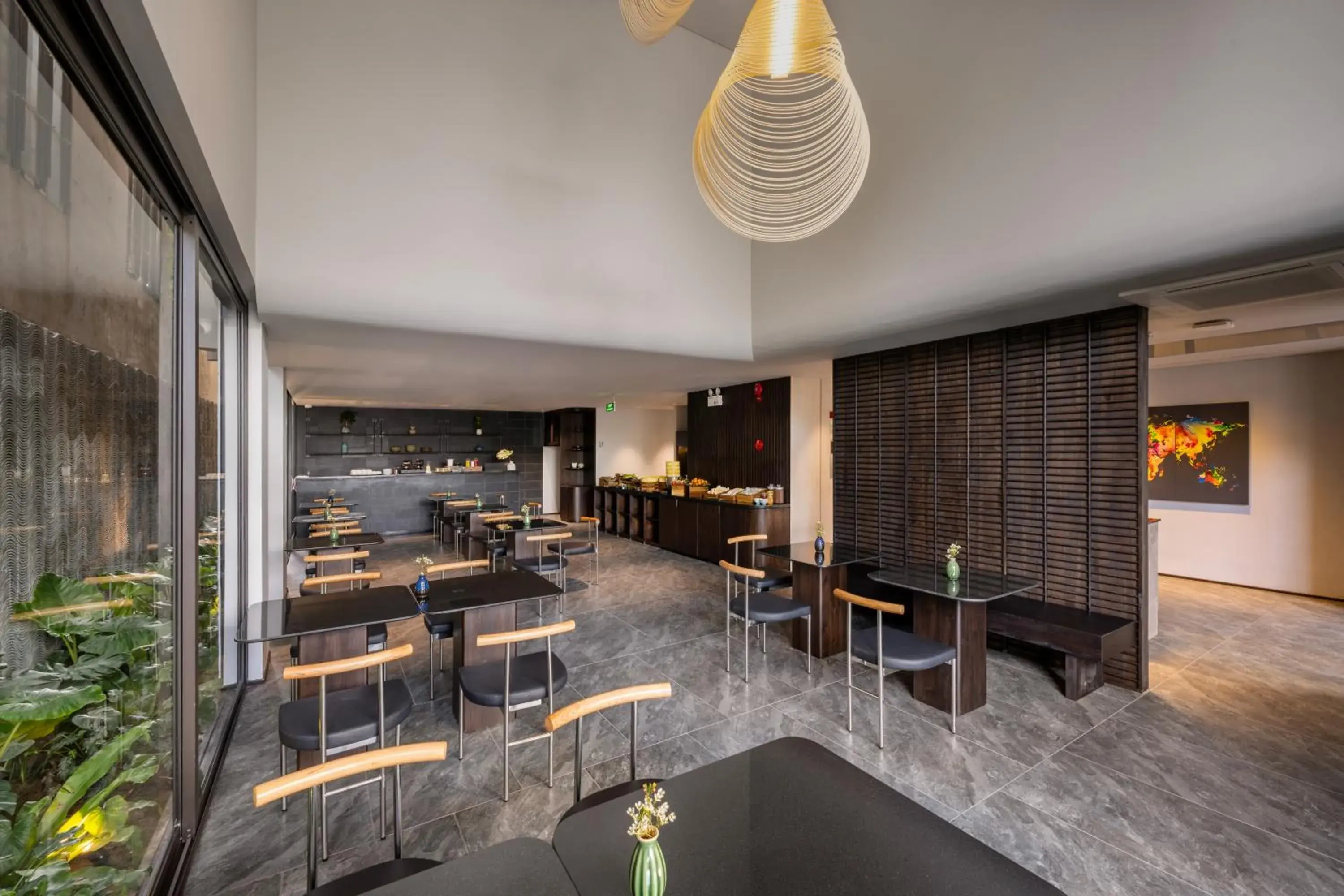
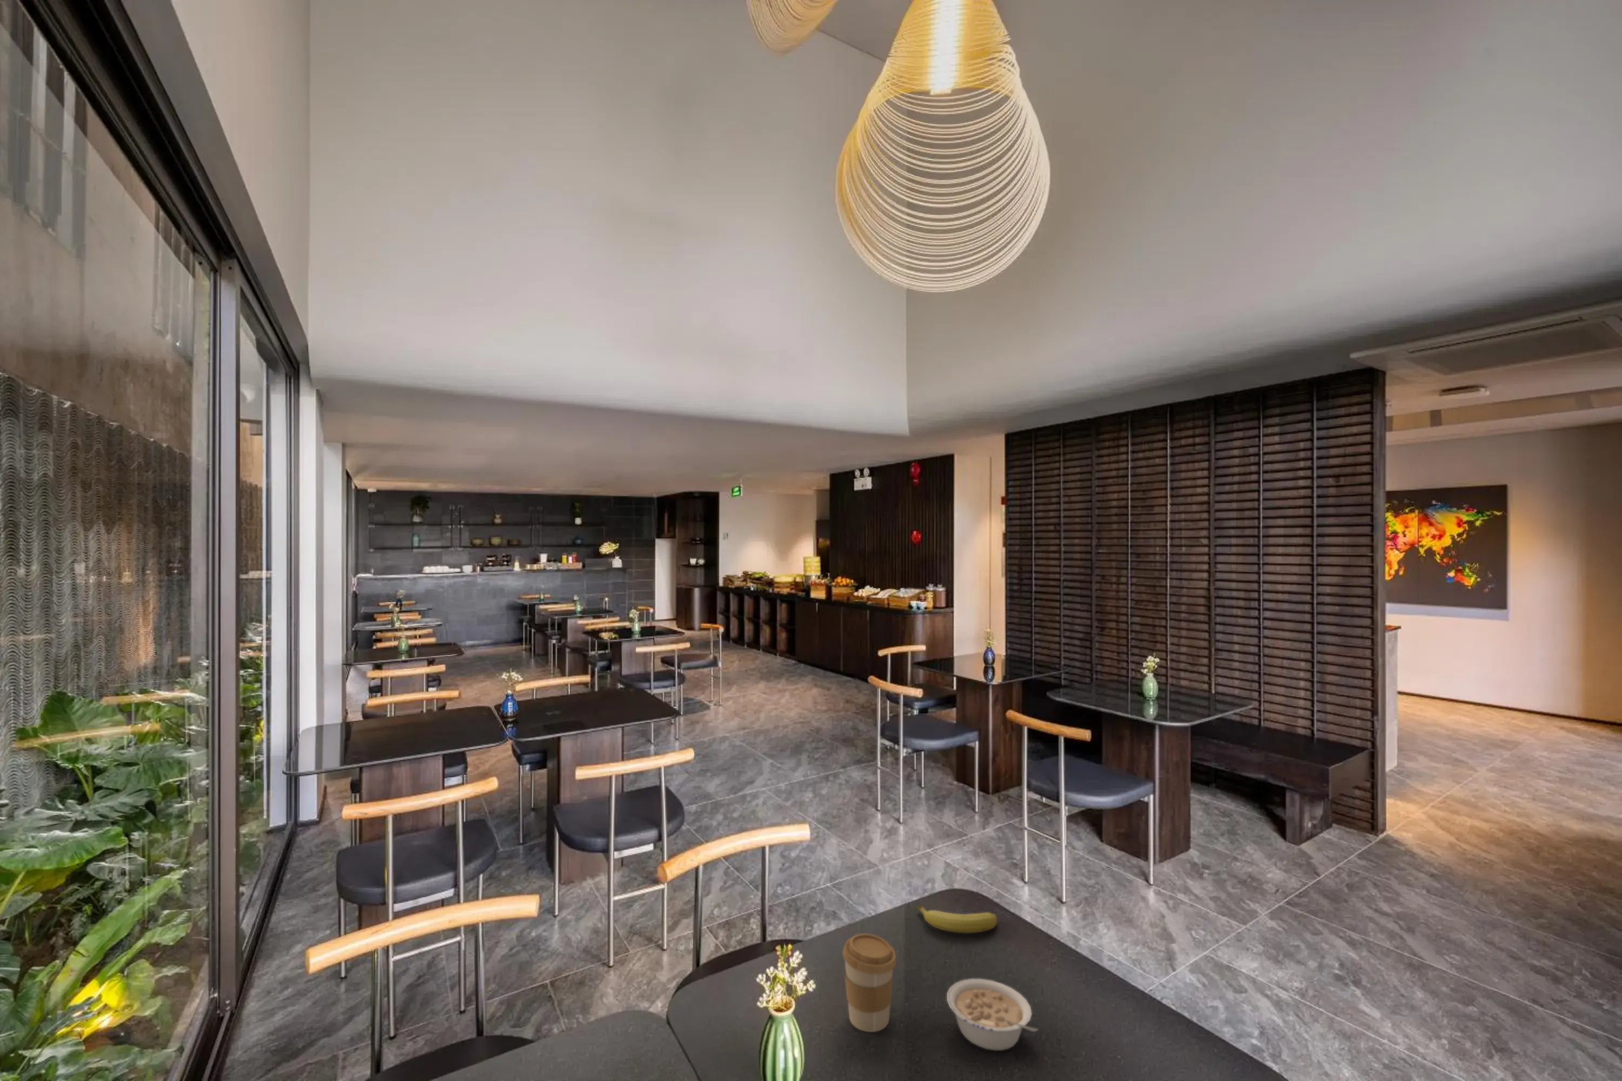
+ coffee cup [842,933,897,1033]
+ fruit [916,902,998,934]
+ legume [946,978,1039,1051]
